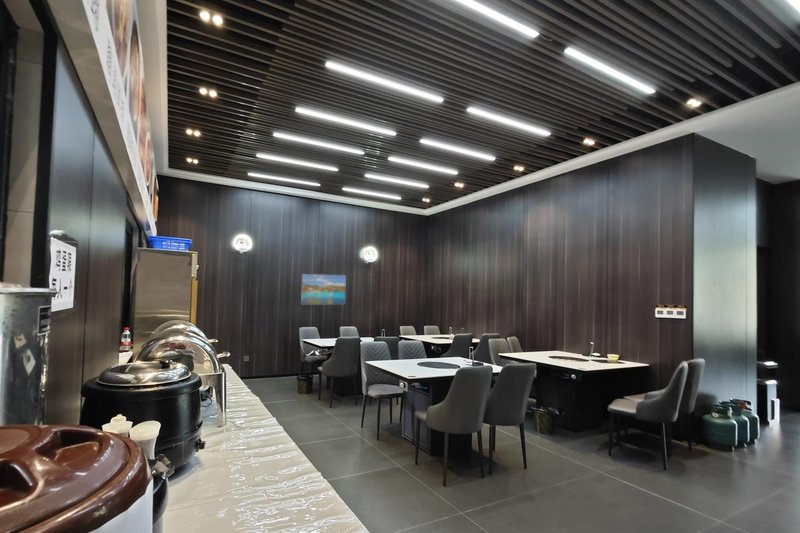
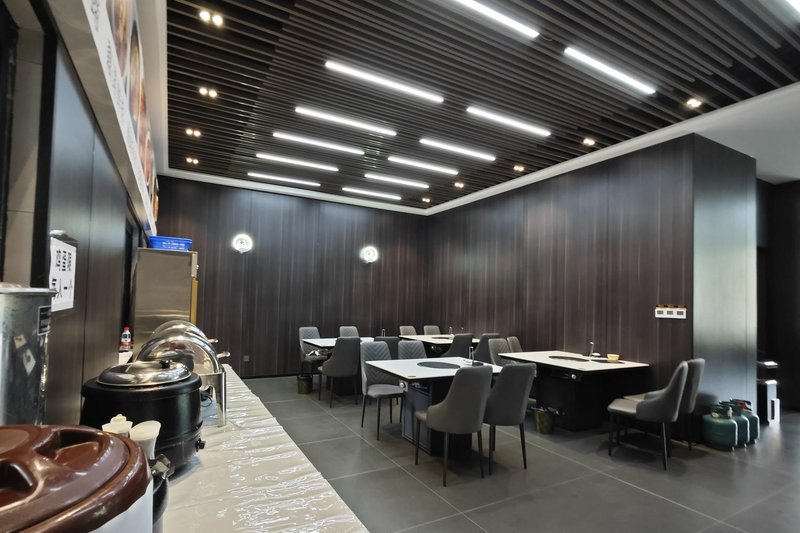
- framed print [300,273,347,305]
